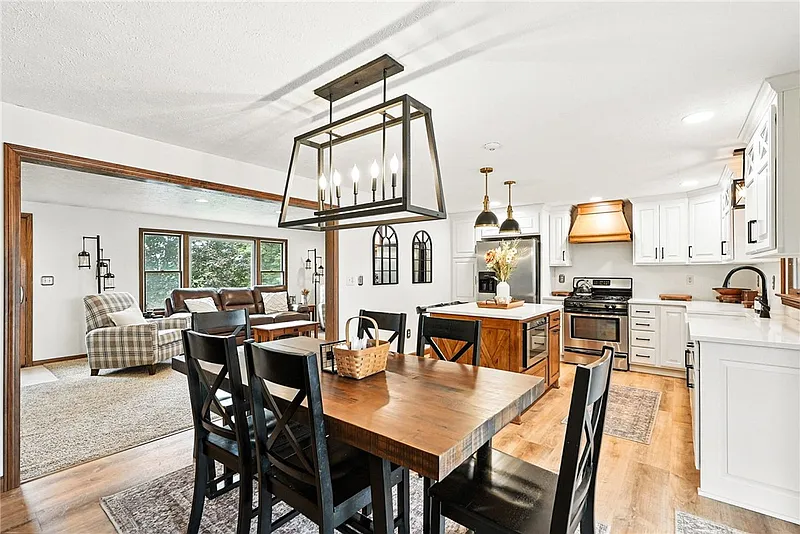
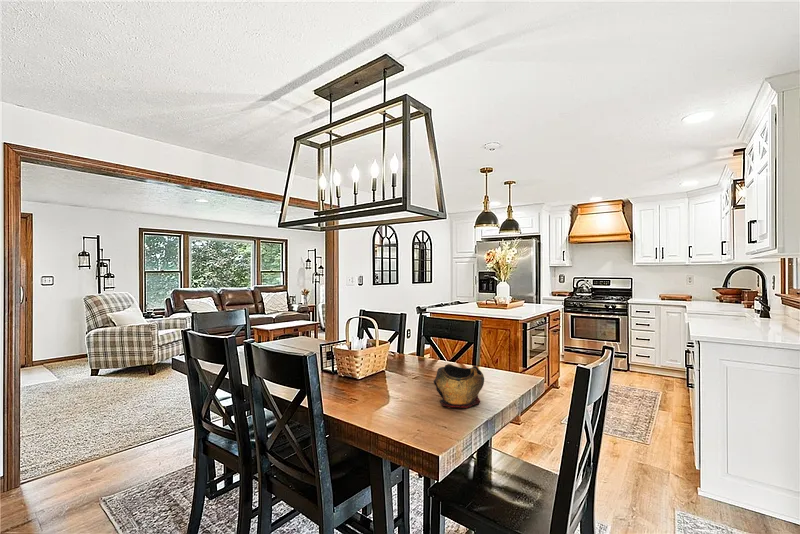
+ decorative bowl [433,363,485,409]
